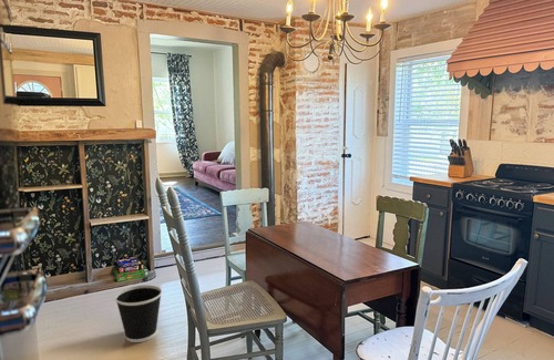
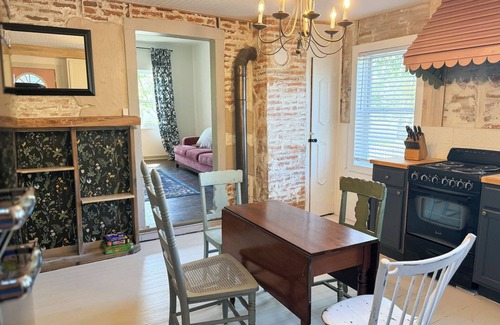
- wastebasket [114,284,163,343]
